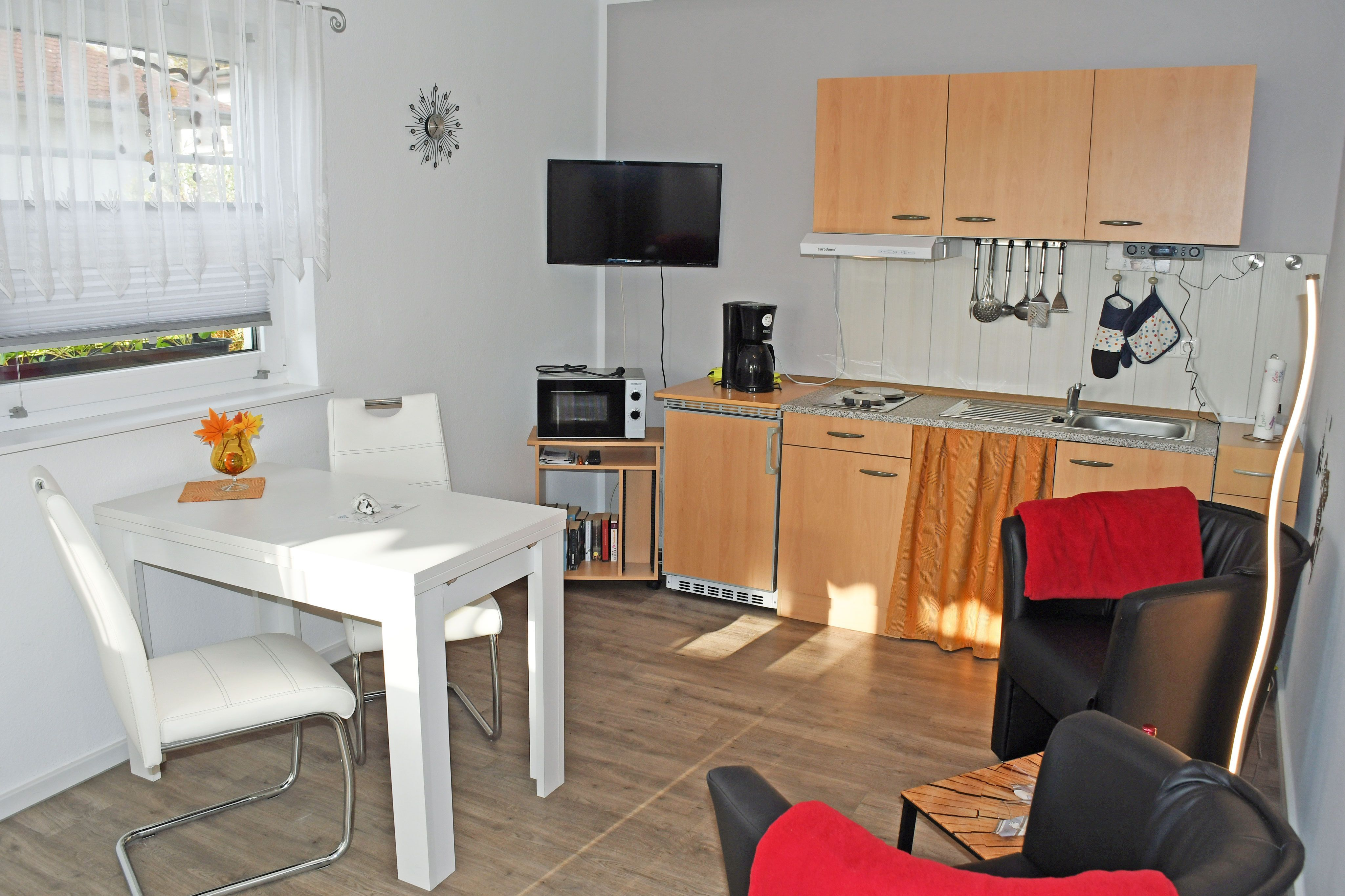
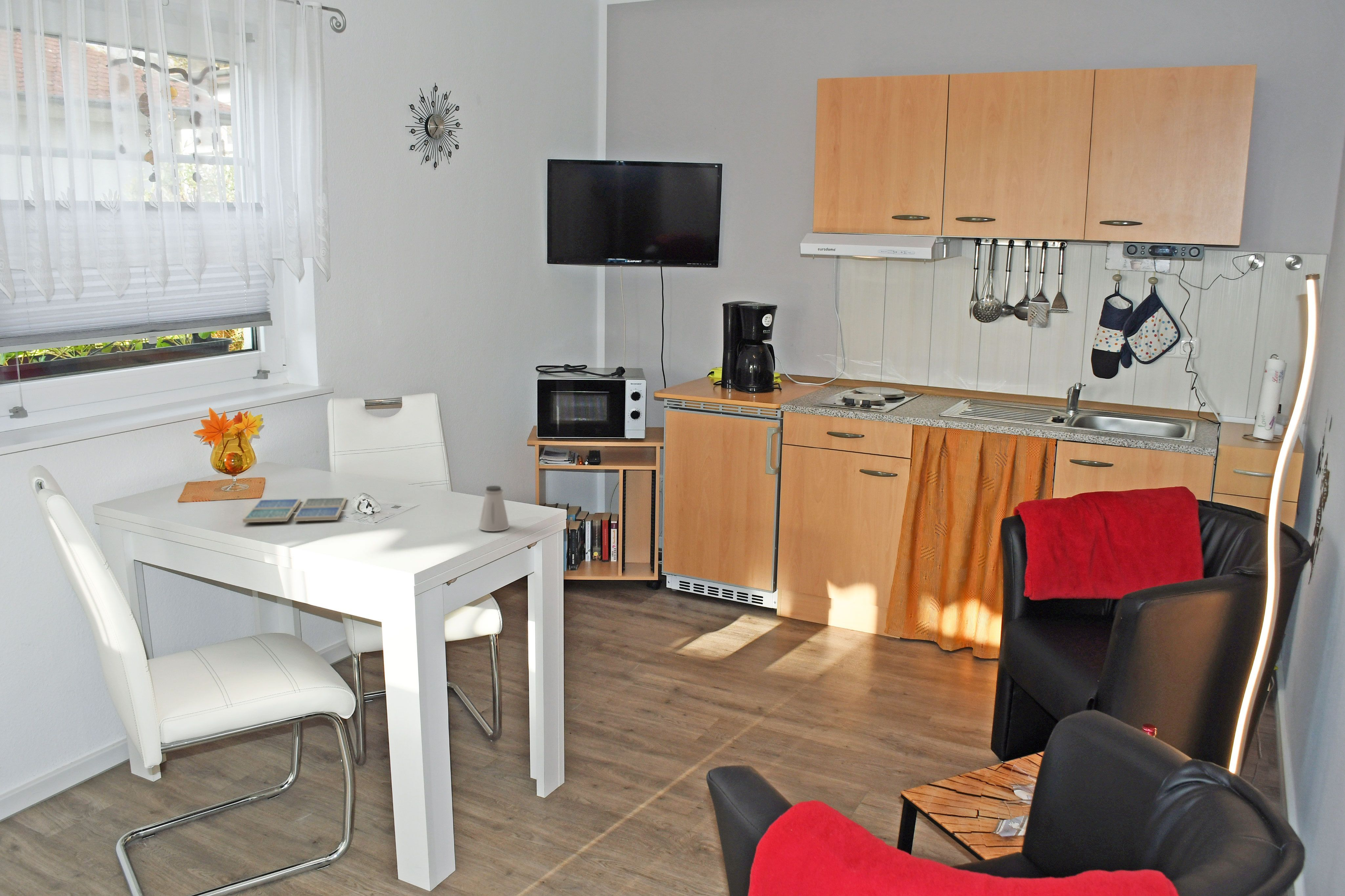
+ drink coaster [242,497,347,523]
+ saltshaker [478,485,510,532]
